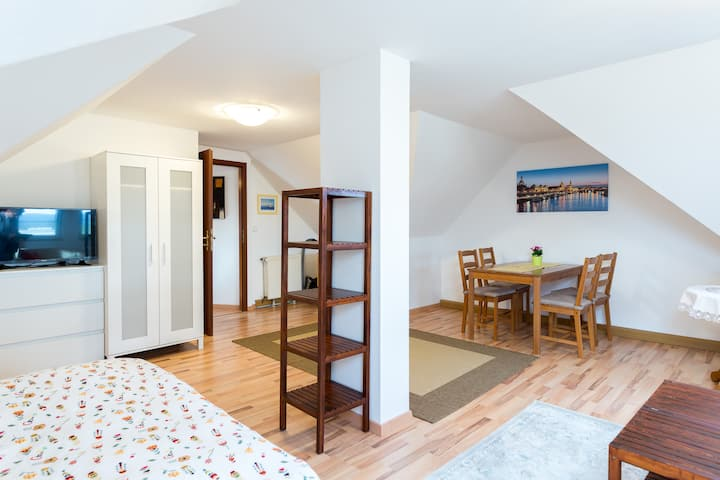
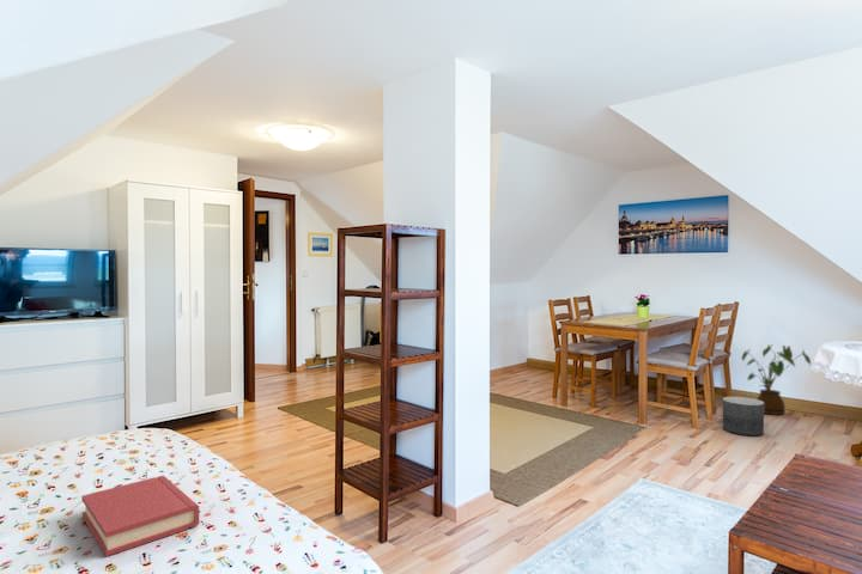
+ house plant [740,343,812,416]
+ hardback book [80,475,200,557]
+ planter [722,396,765,436]
